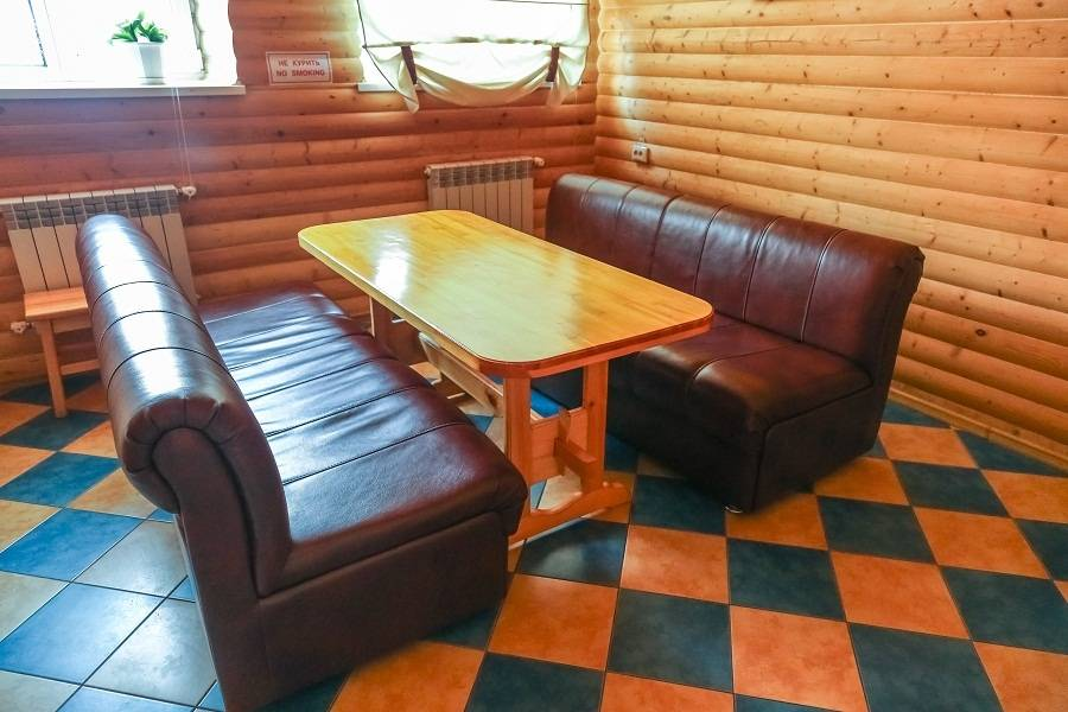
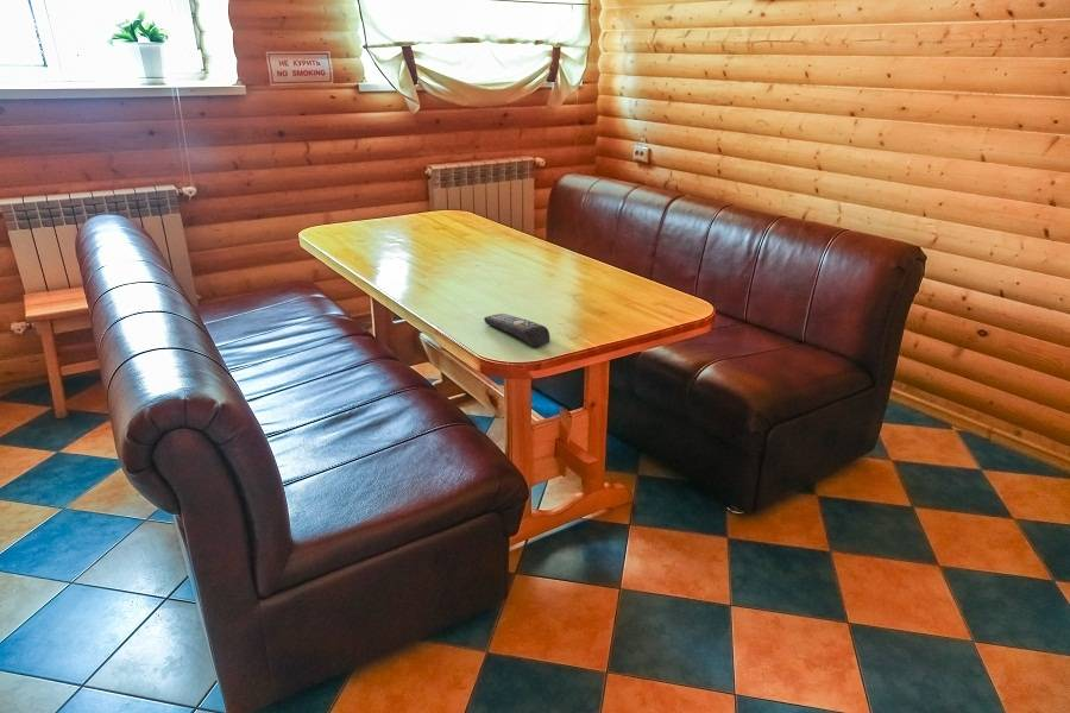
+ remote control [483,313,550,348]
